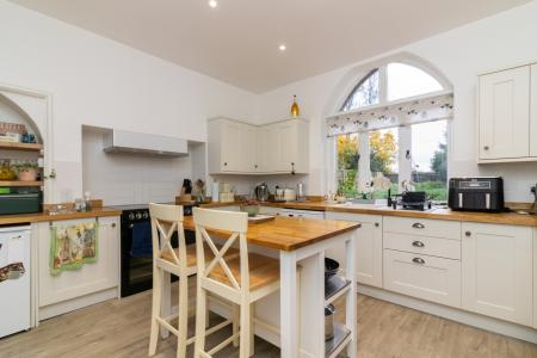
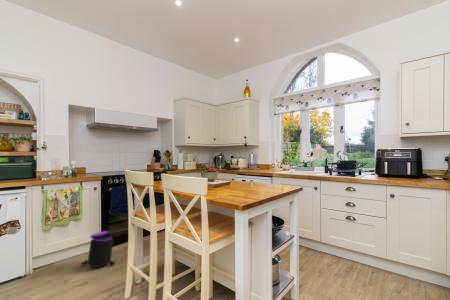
+ trash can [80,230,116,268]
